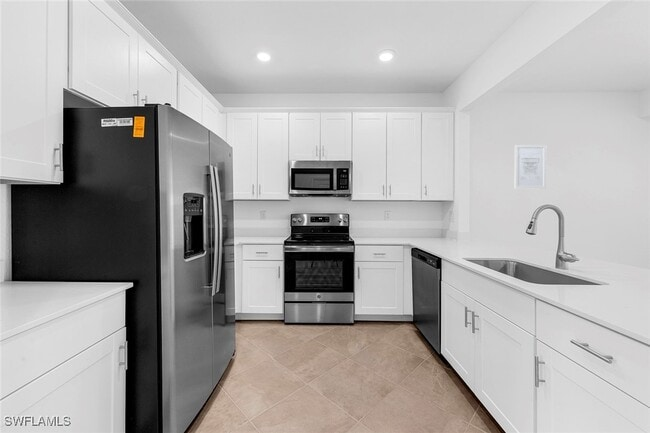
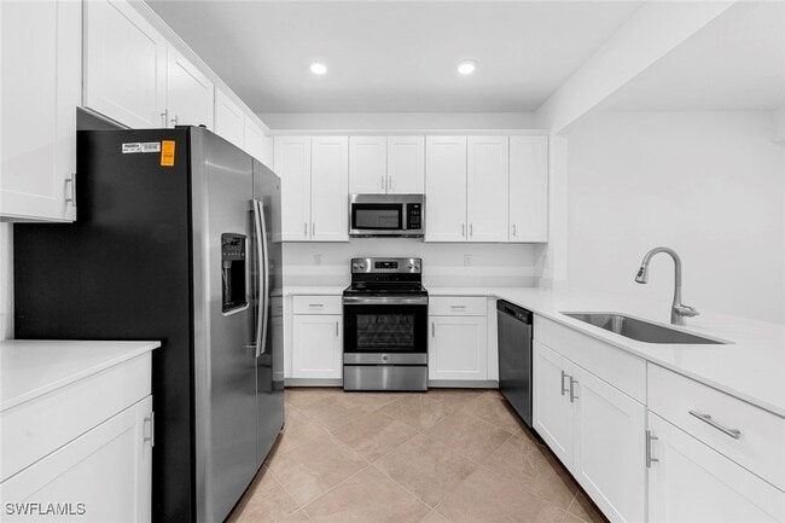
- wall art [514,144,547,190]
